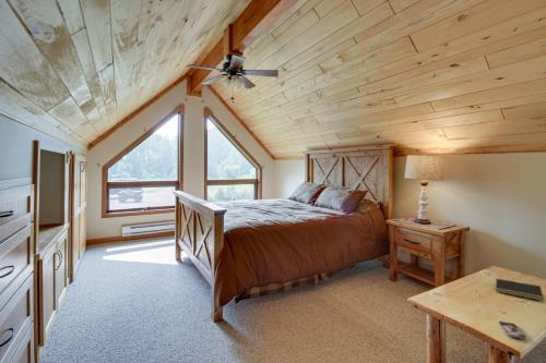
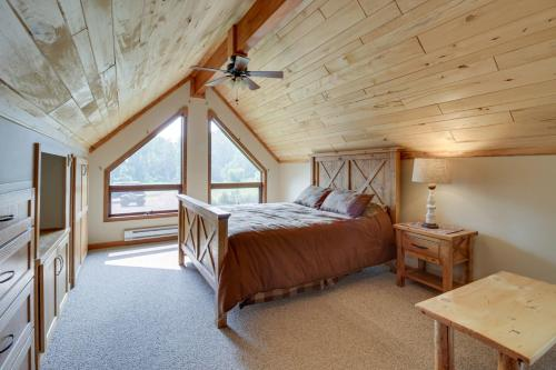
- smartphone [497,320,527,340]
- notepad [495,278,545,302]
